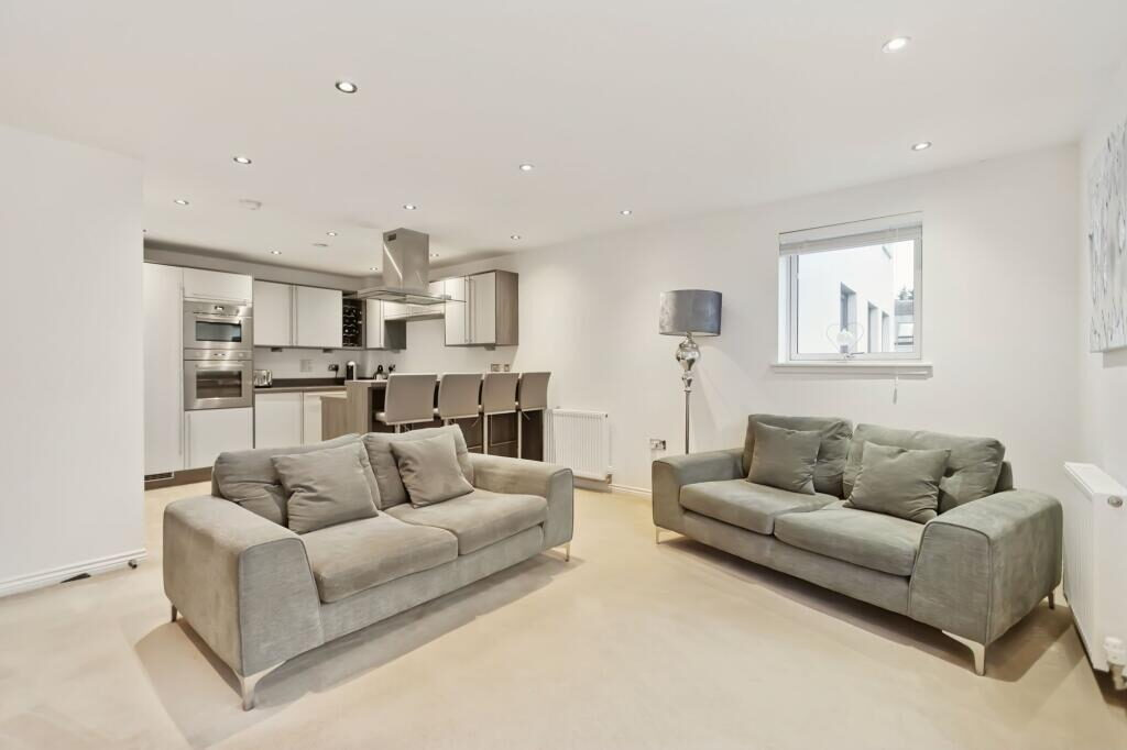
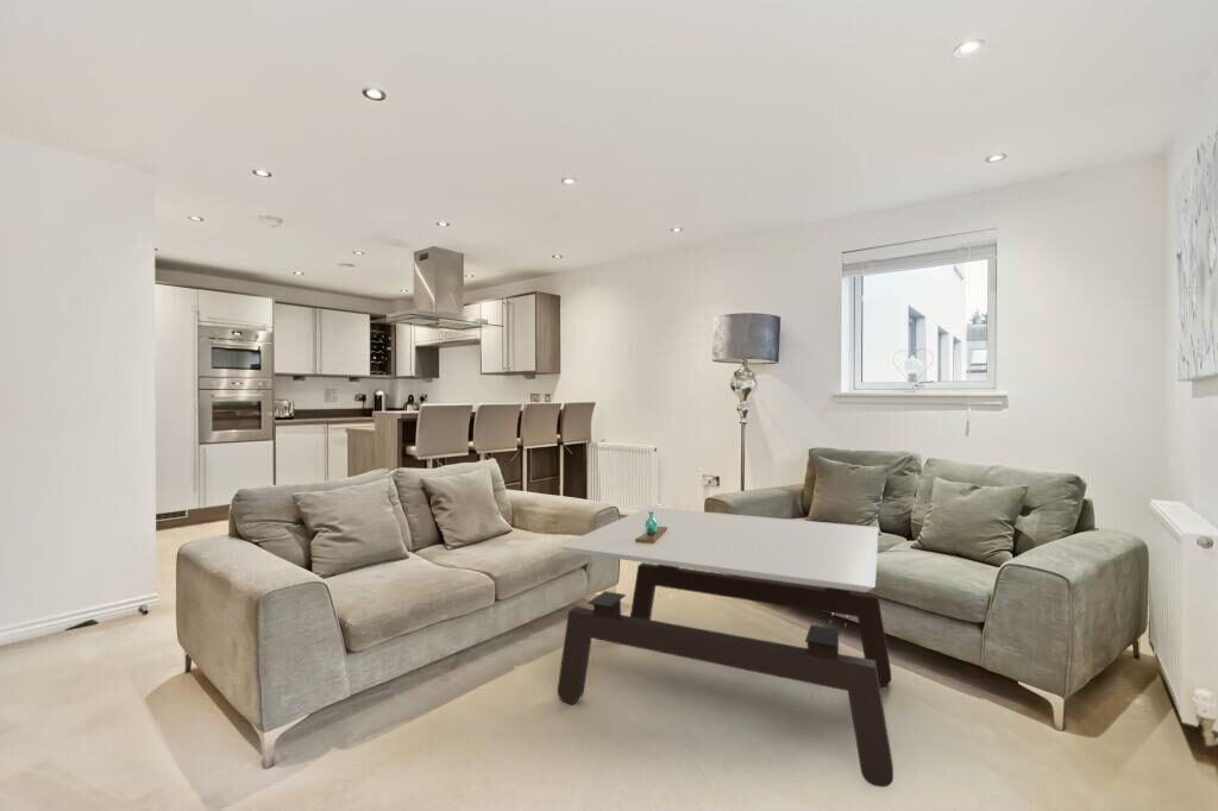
+ vase [635,511,667,545]
+ coffee table [557,505,894,788]
